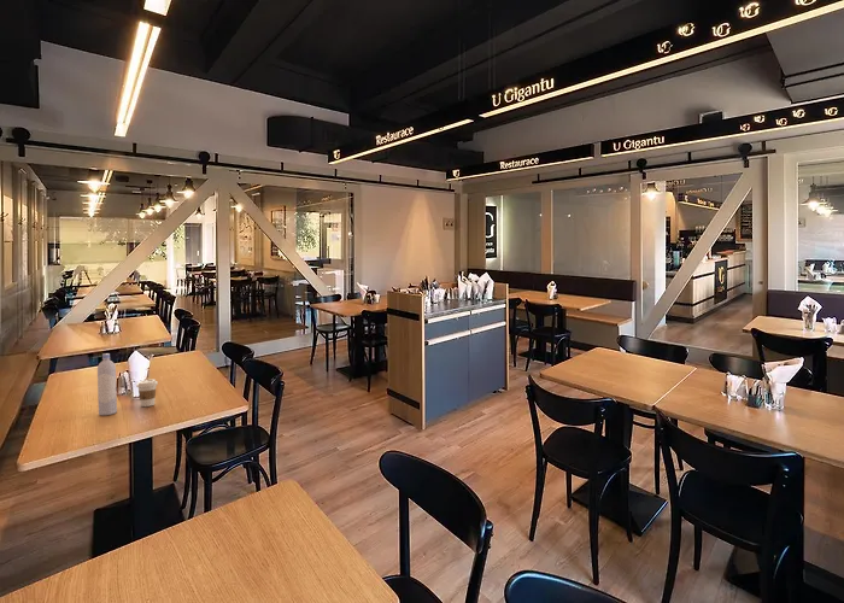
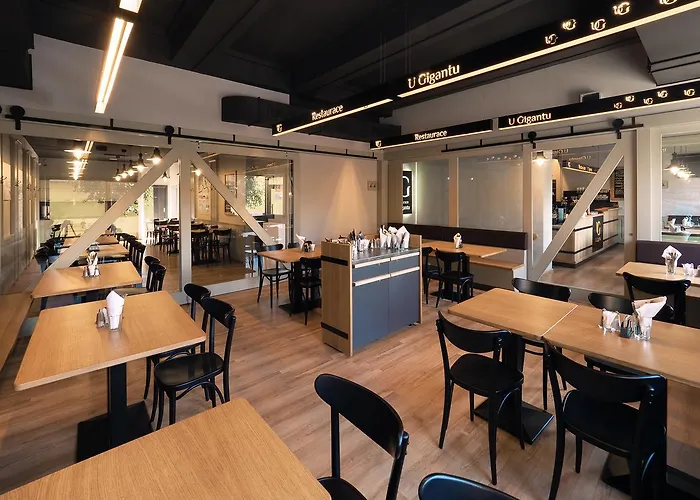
- bottle [96,352,118,416]
- coffee cup [135,379,159,408]
